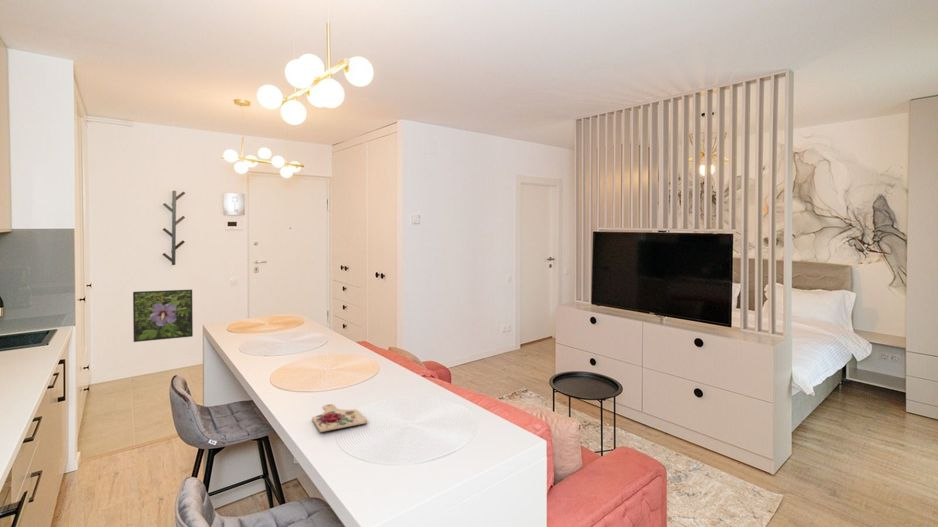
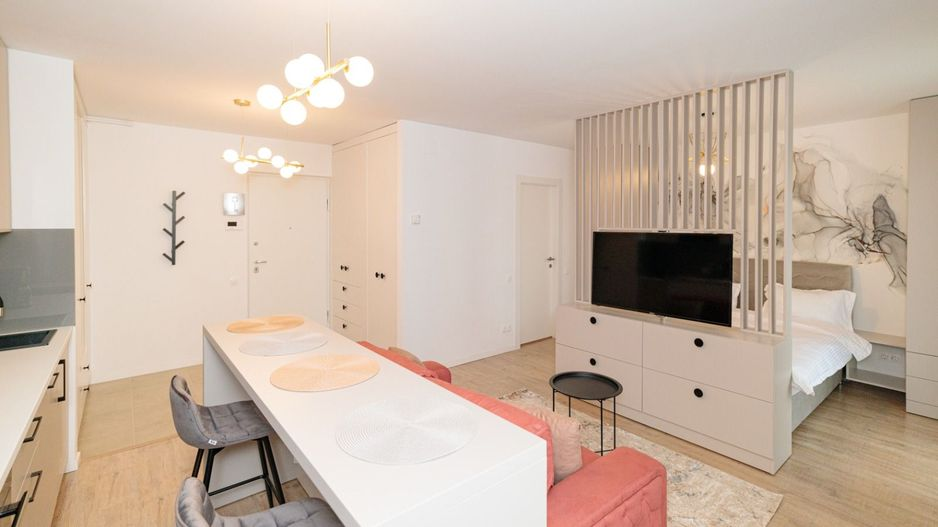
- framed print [132,289,194,343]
- cutting board [311,403,368,433]
